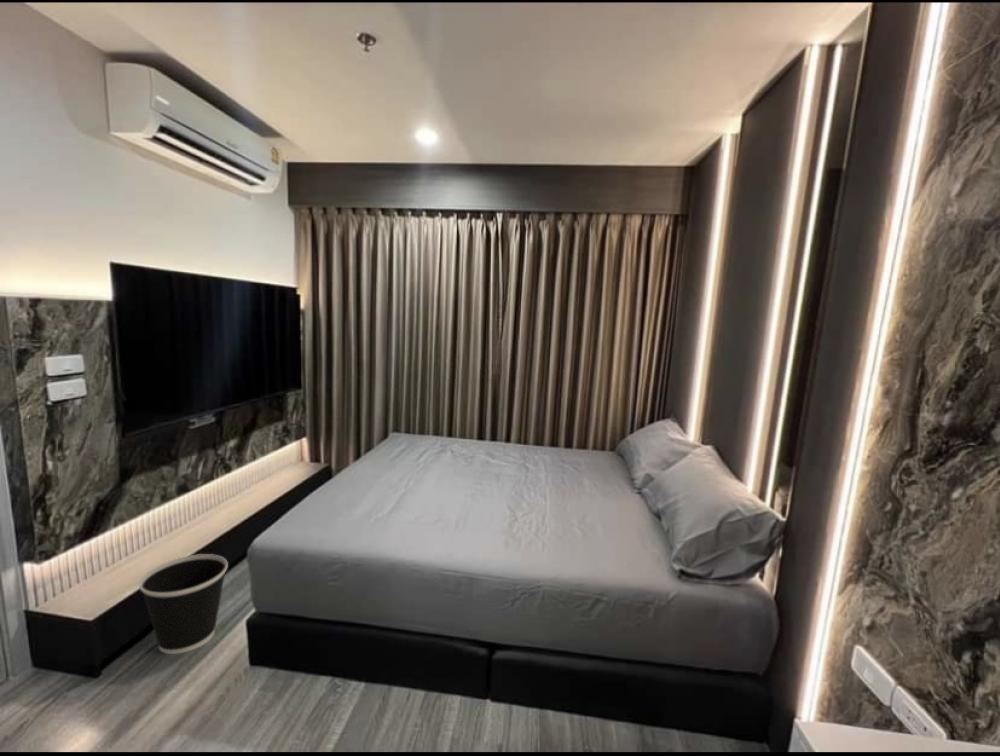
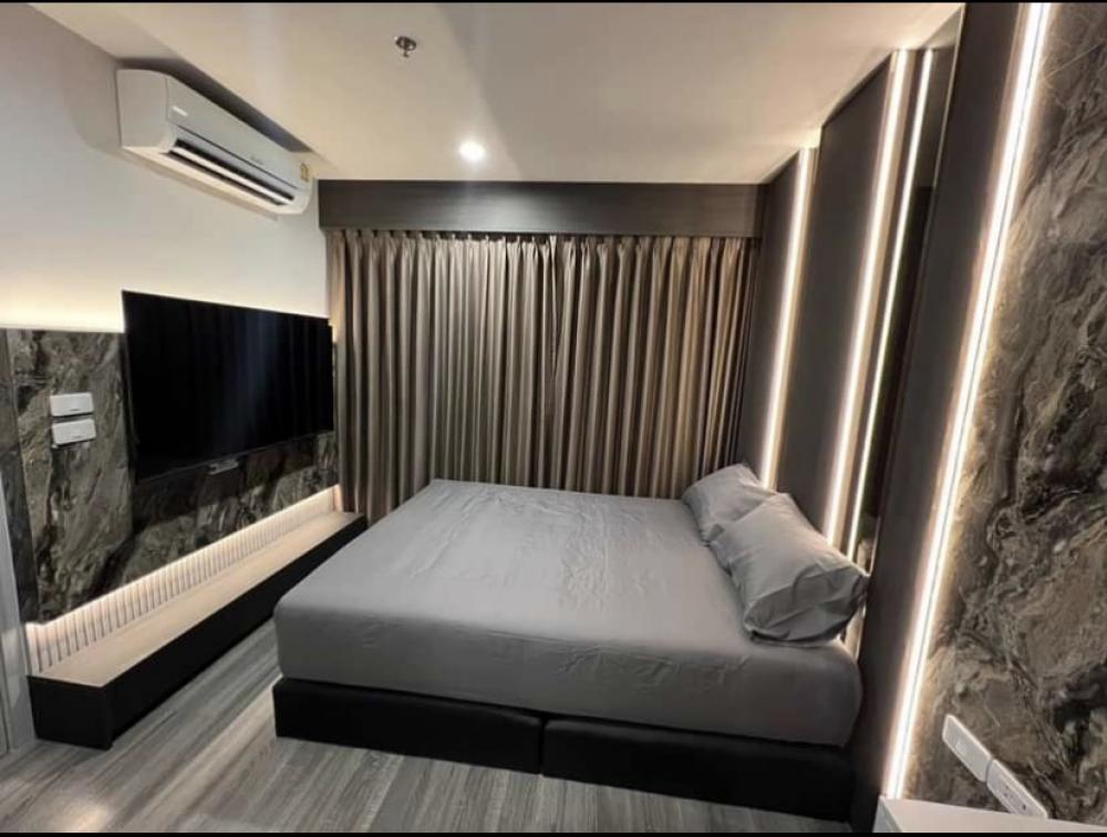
- wastebasket [138,553,229,655]
